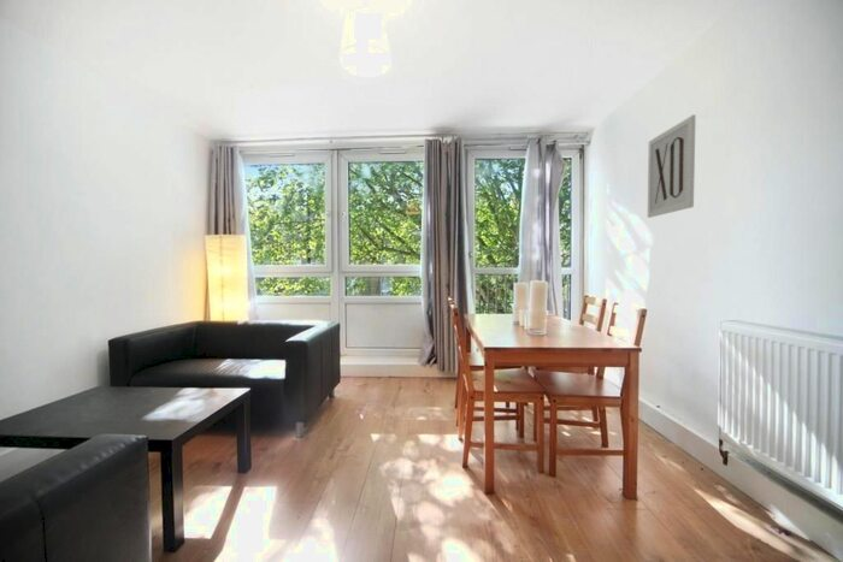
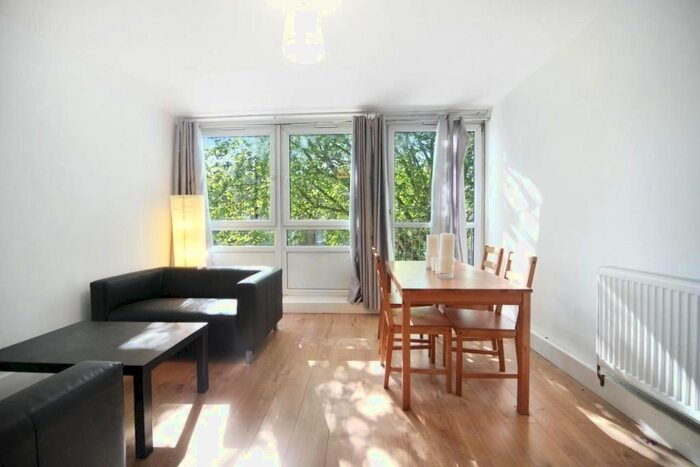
- wall art [647,114,697,219]
